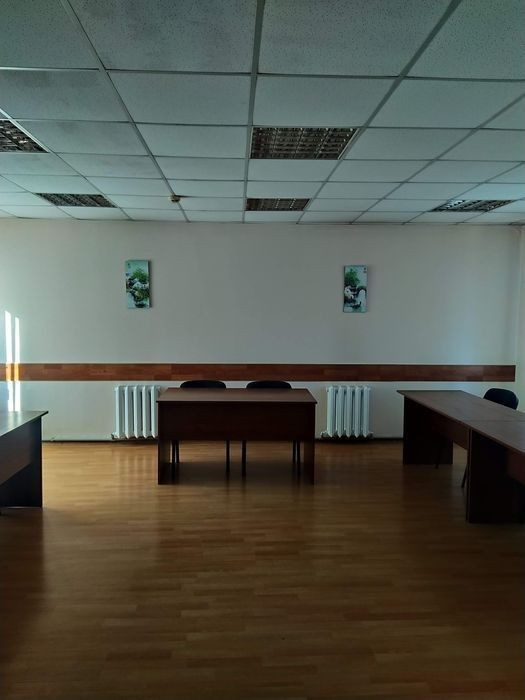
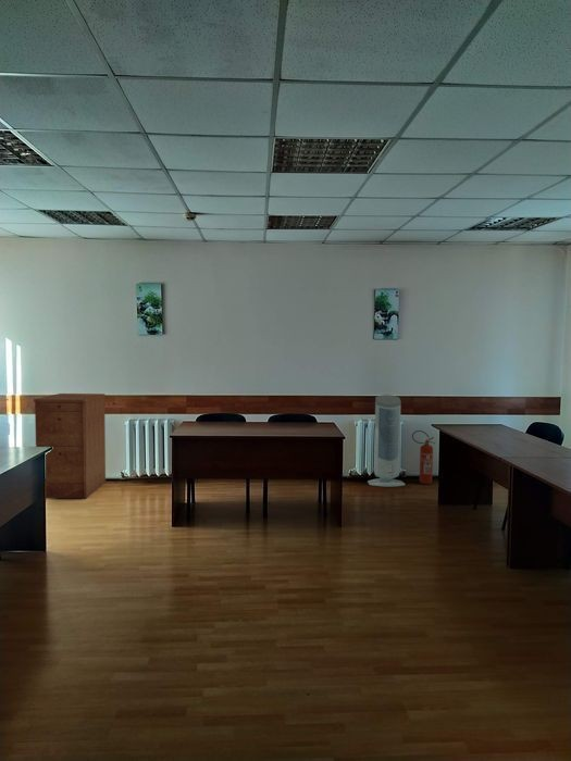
+ filing cabinet [33,392,107,499]
+ air purifier [367,394,406,488]
+ fire extinguisher [411,429,436,485]
